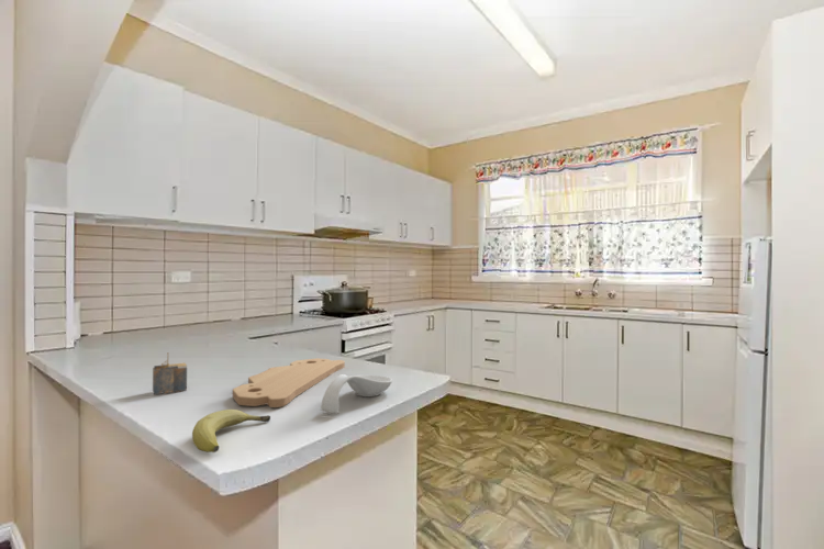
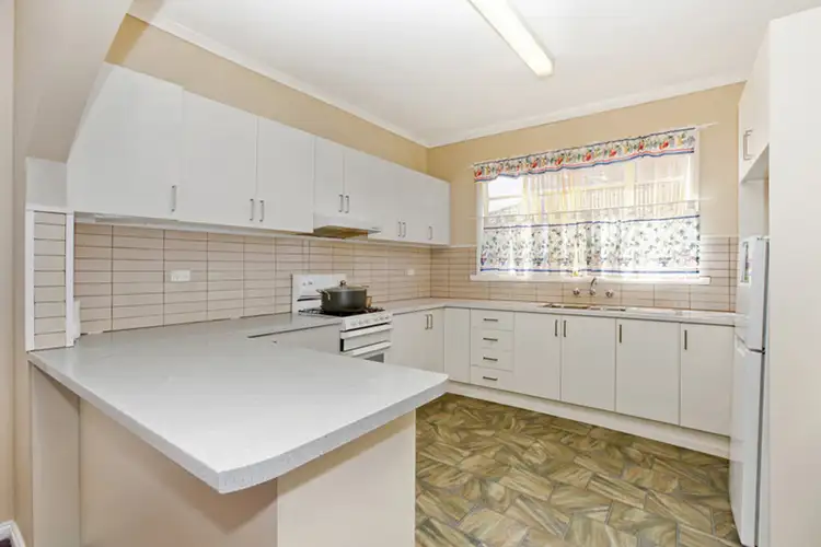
- fruit [191,408,271,453]
- architectural model [152,354,188,395]
- spoon rest [320,373,393,414]
- cutting board [232,357,346,408]
